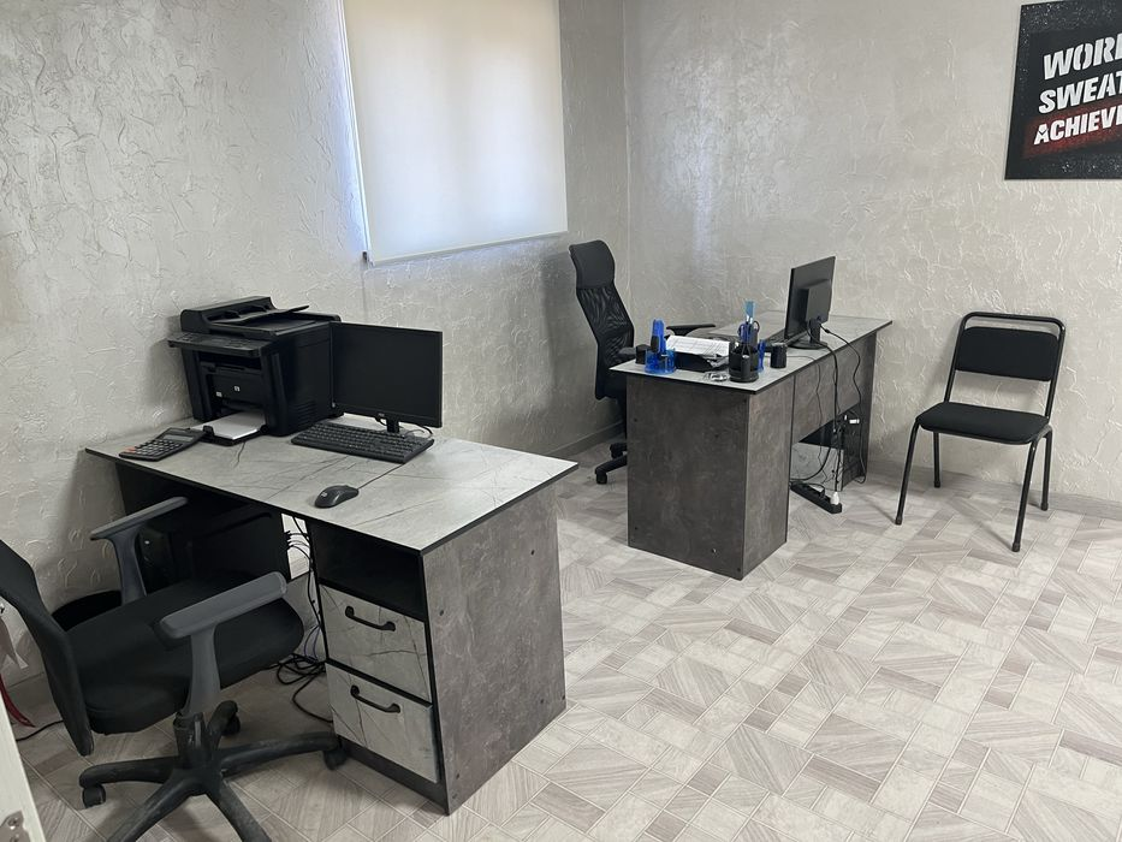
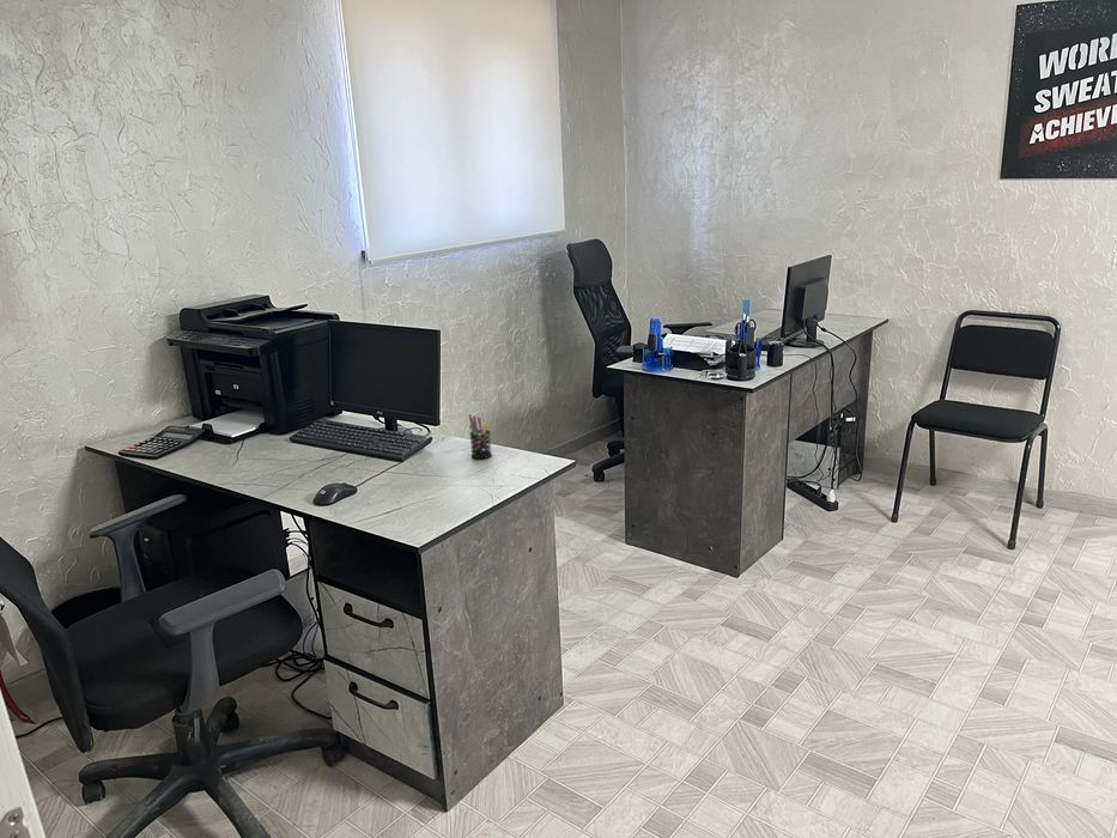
+ pen holder [467,413,493,460]
